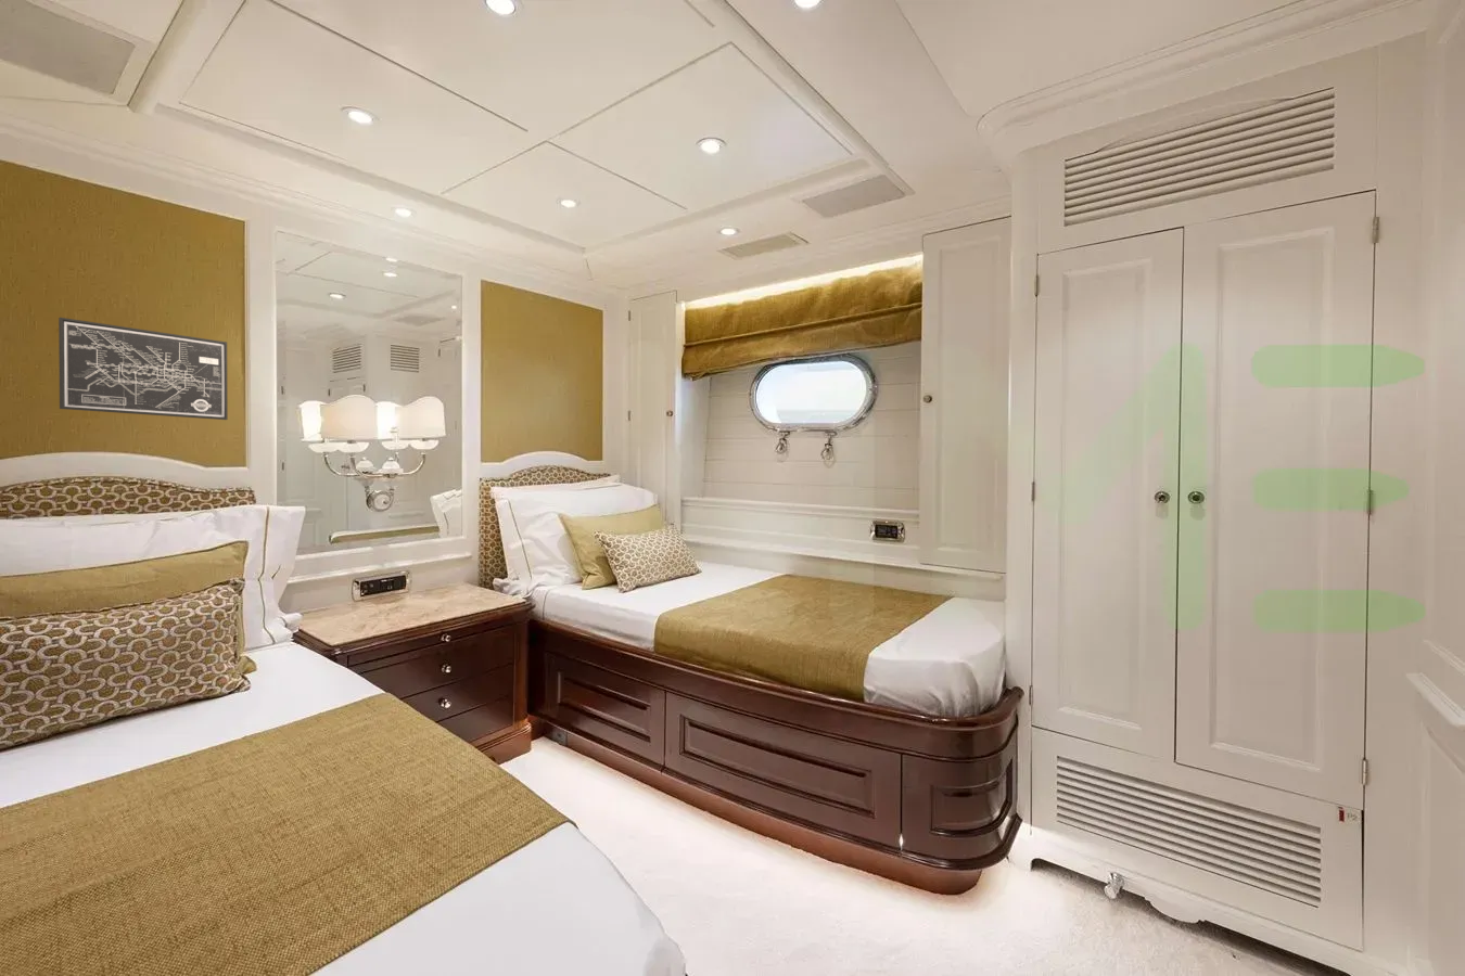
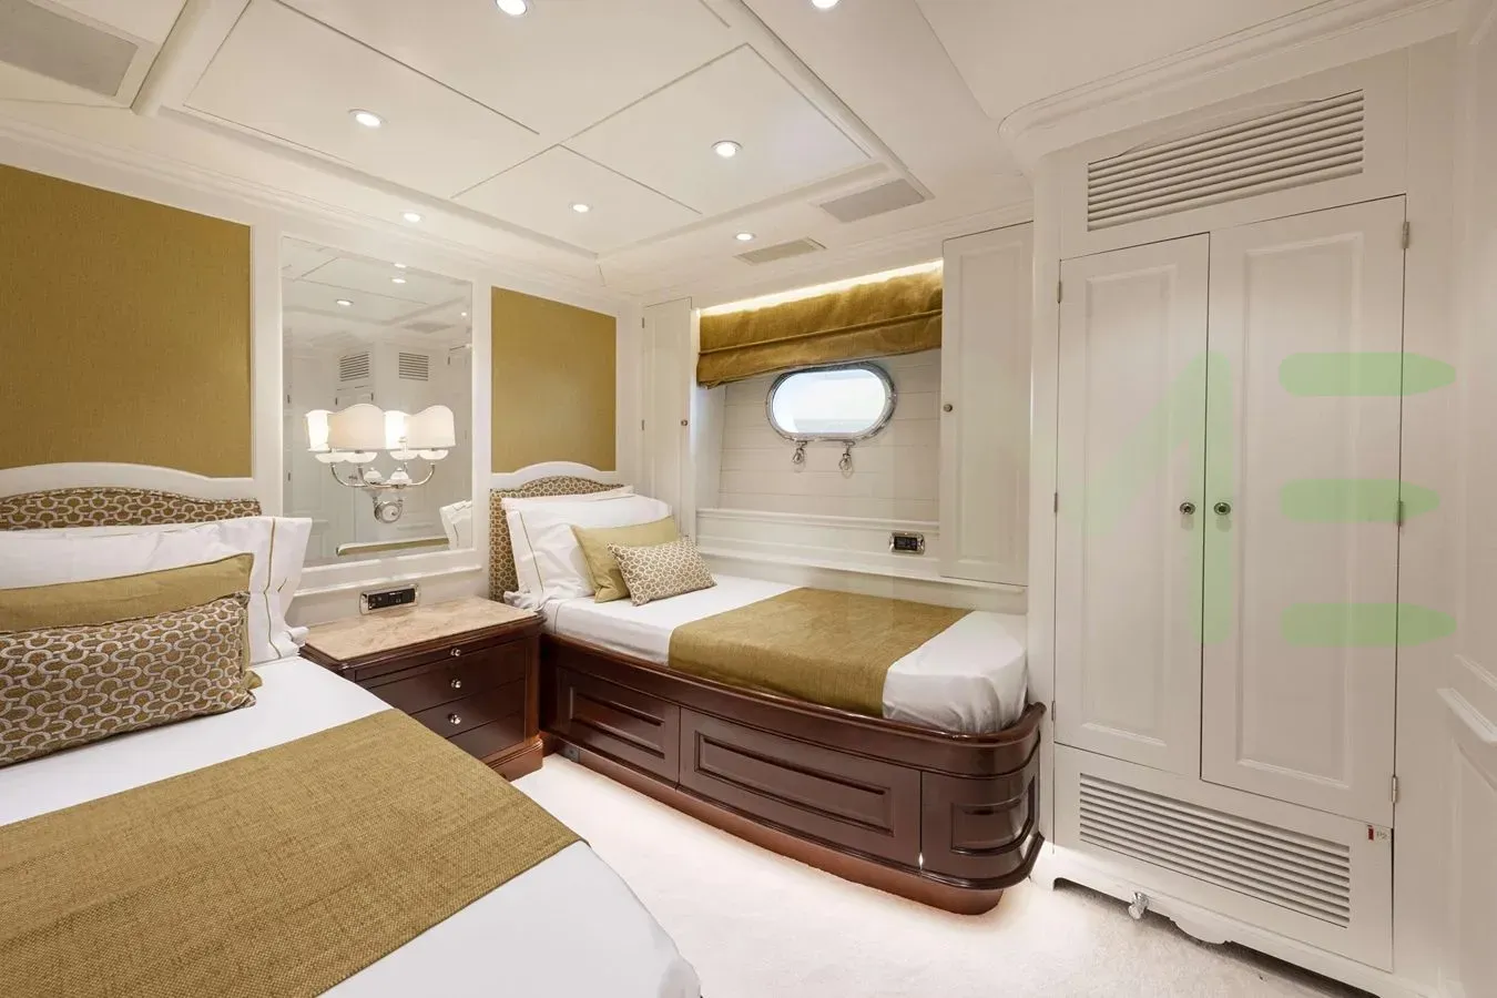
- wall art [58,317,229,420]
